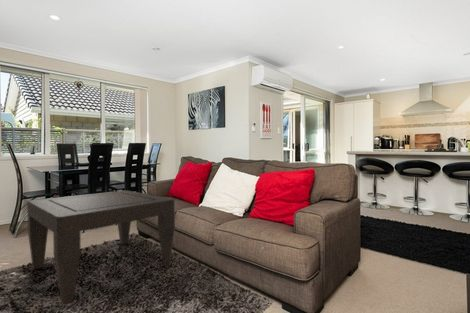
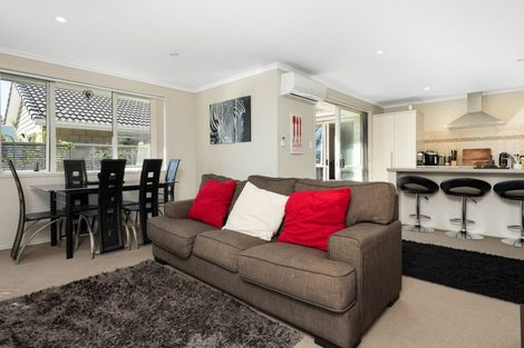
- coffee table [26,190,176,305]
